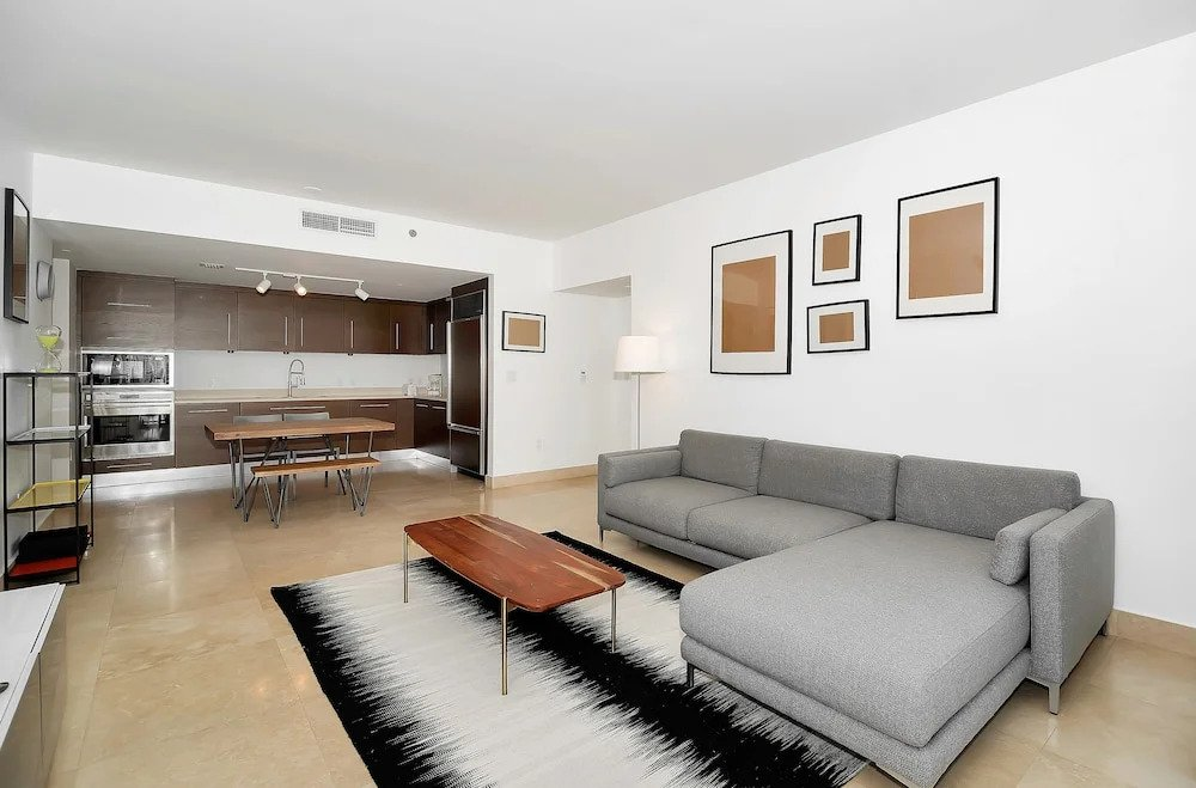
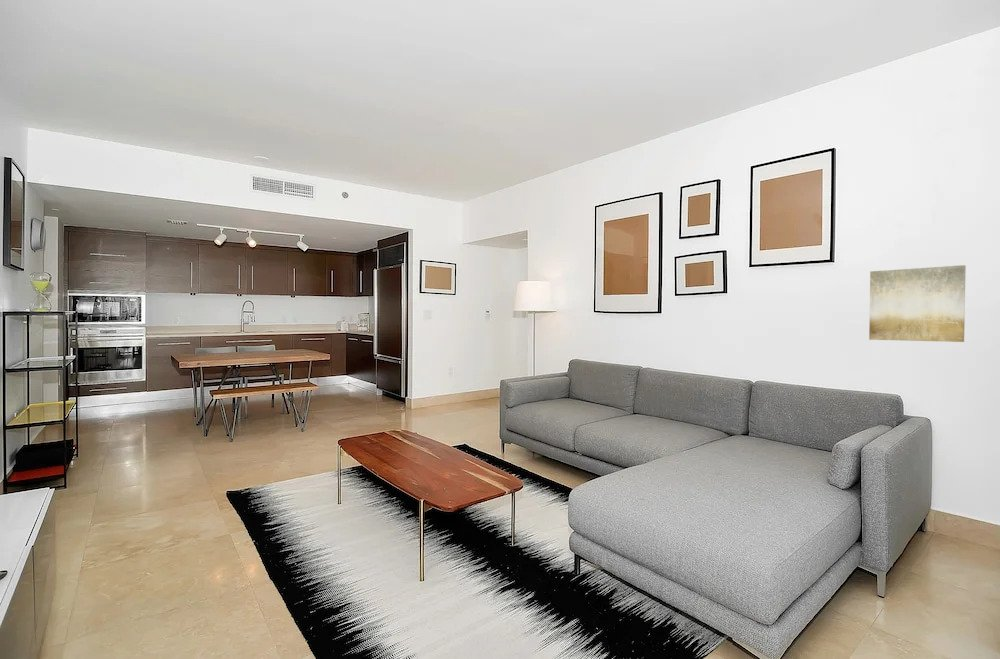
+ wall art [868,264,967,343]
